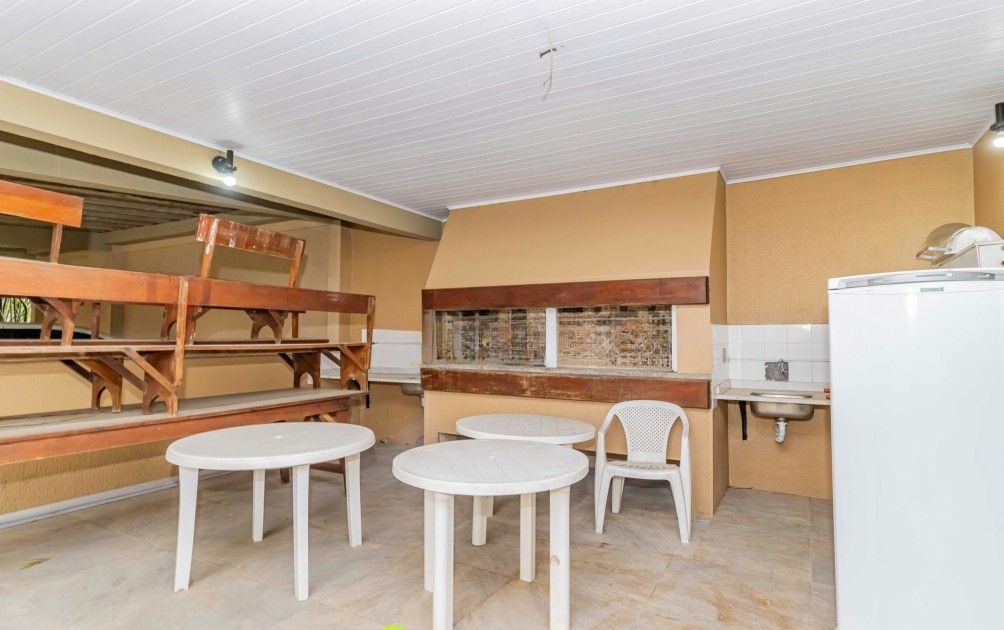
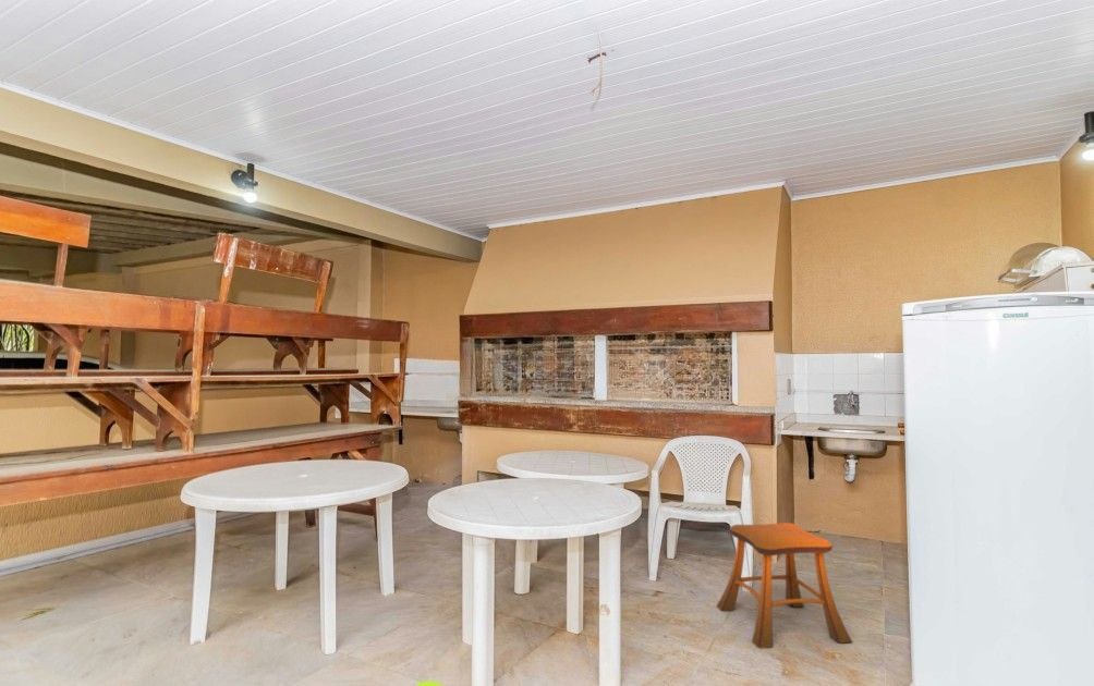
+ stool [716,522,853,650]
